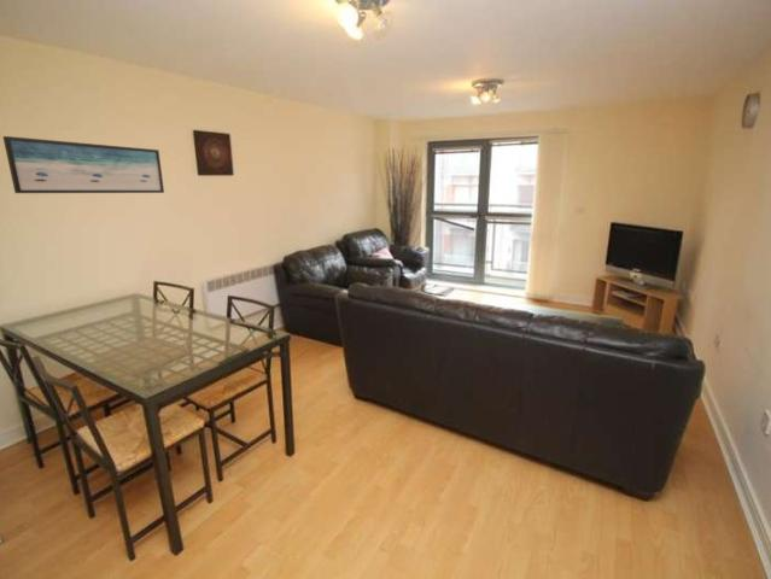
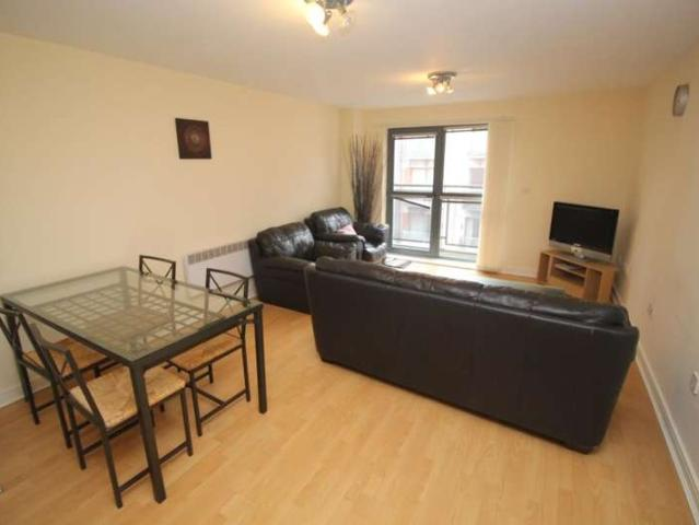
- wall art [1,135,165,194]
